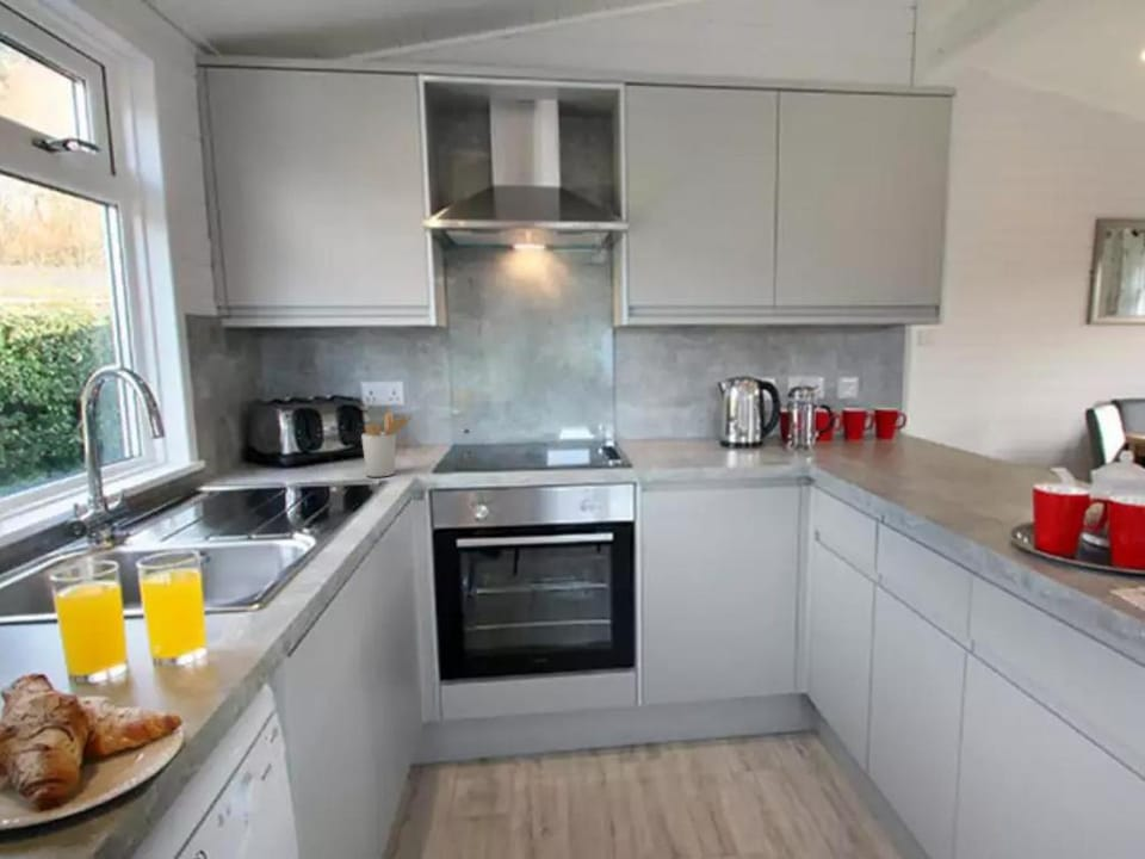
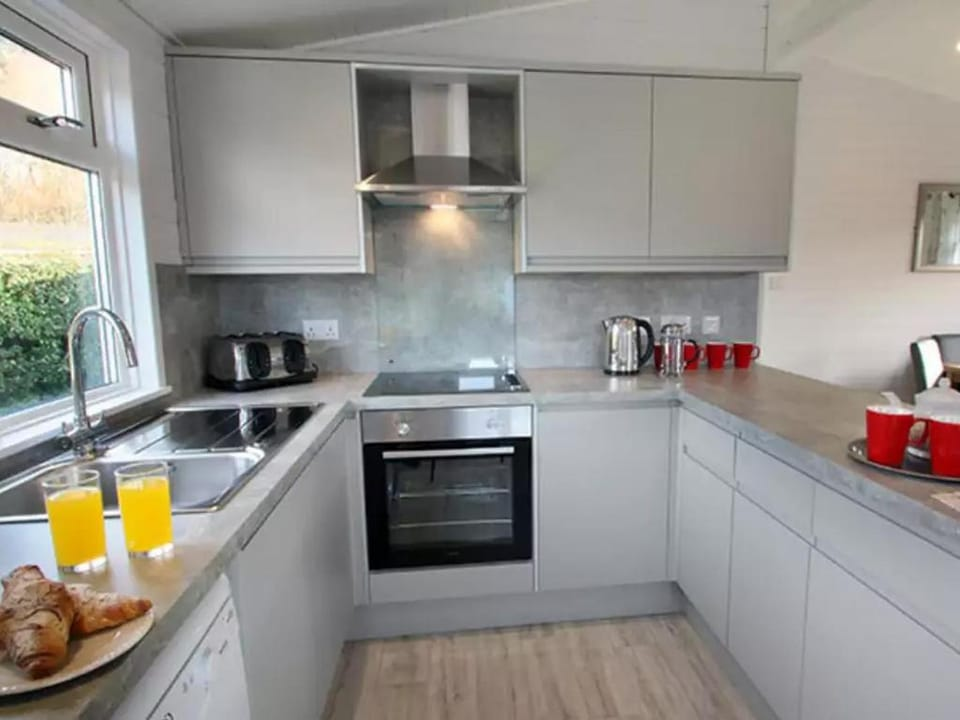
- utensil holder [360,412,413,478]
